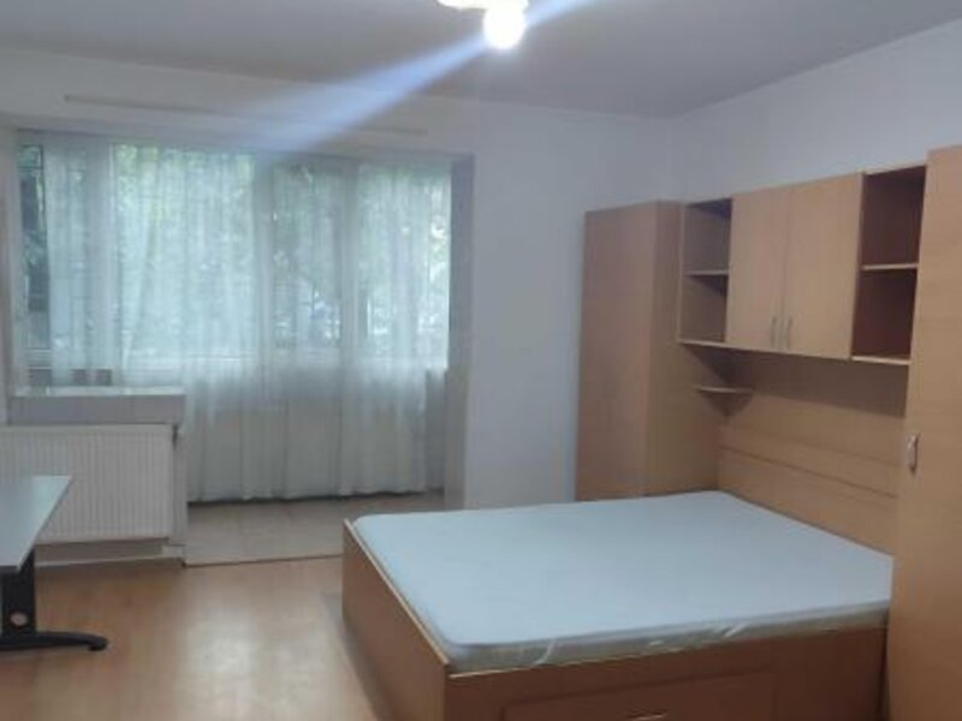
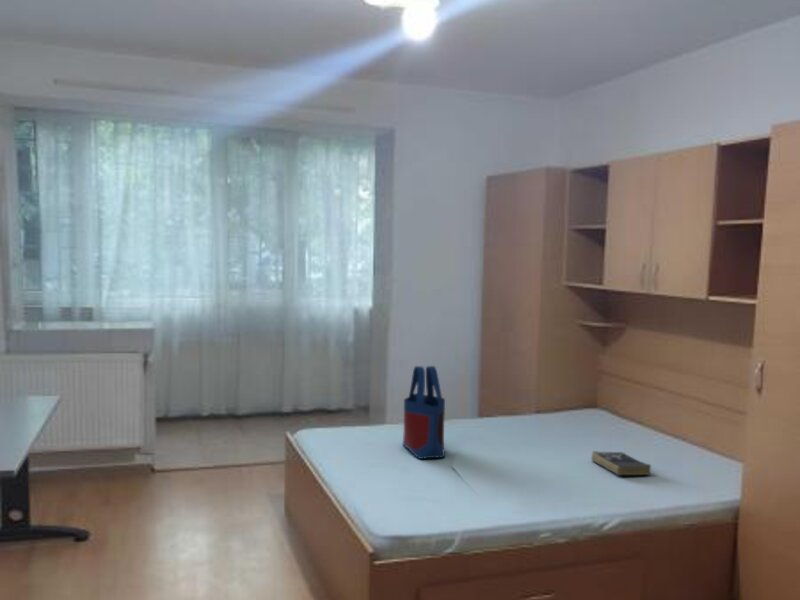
+ tote bag [402,365,446,460]
+ book [590,450,652,476]
